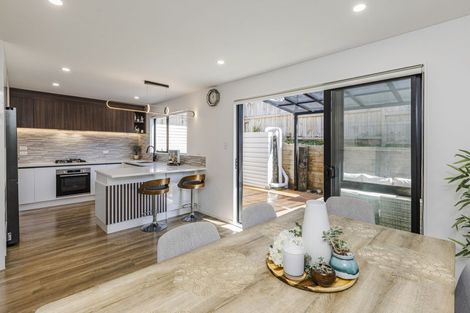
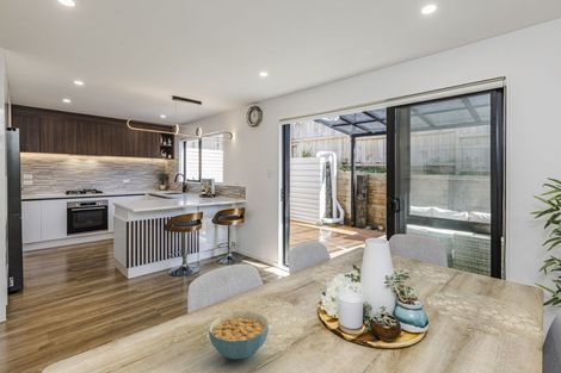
+ cereal bowl [208,310,270,361]
